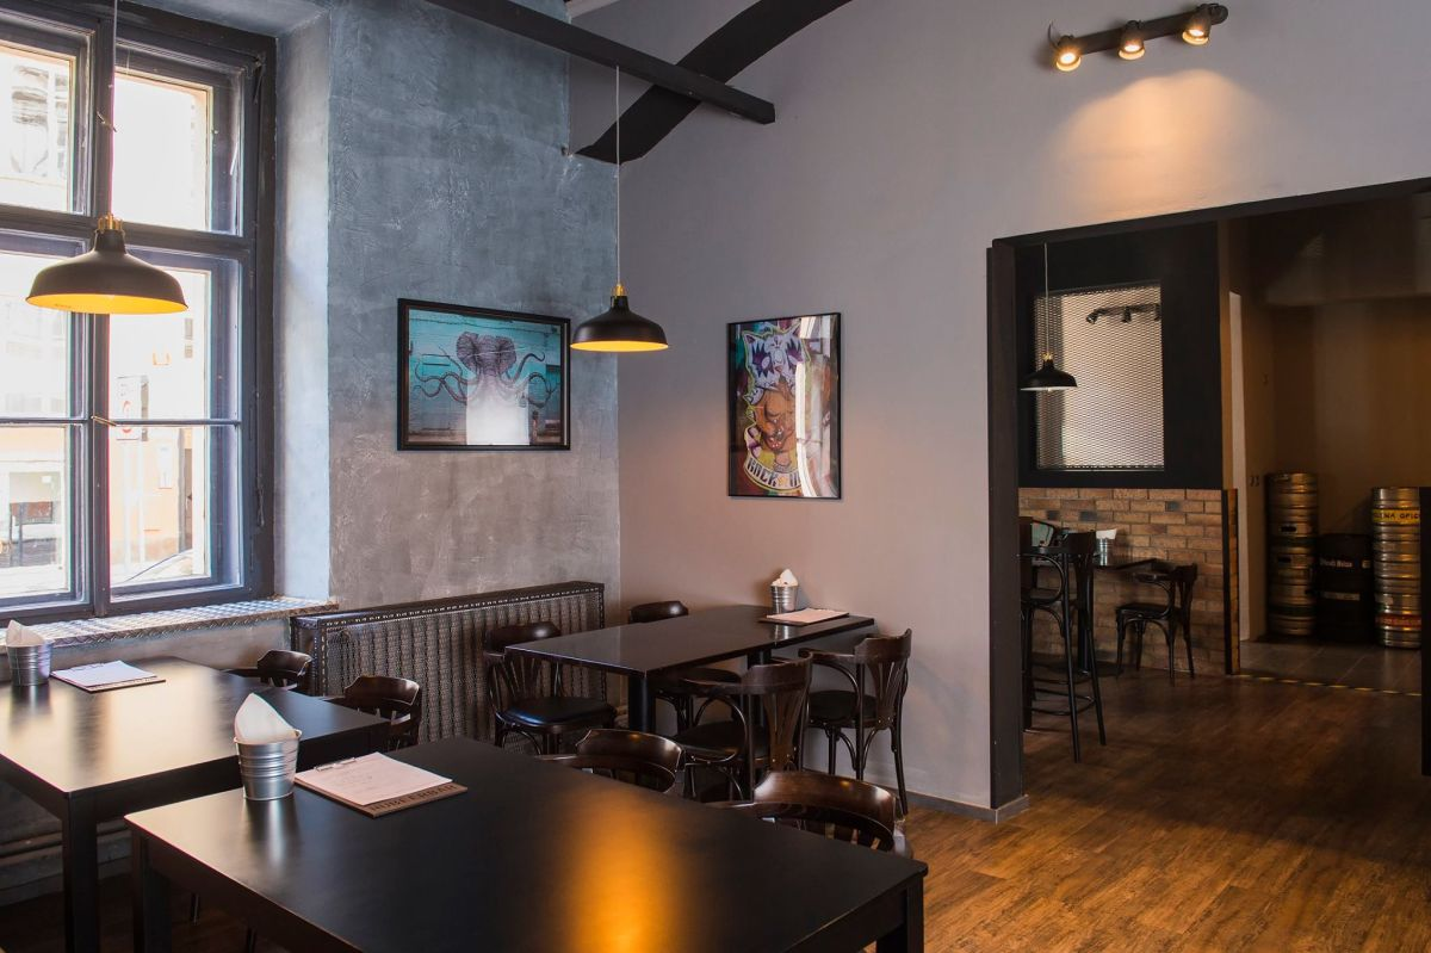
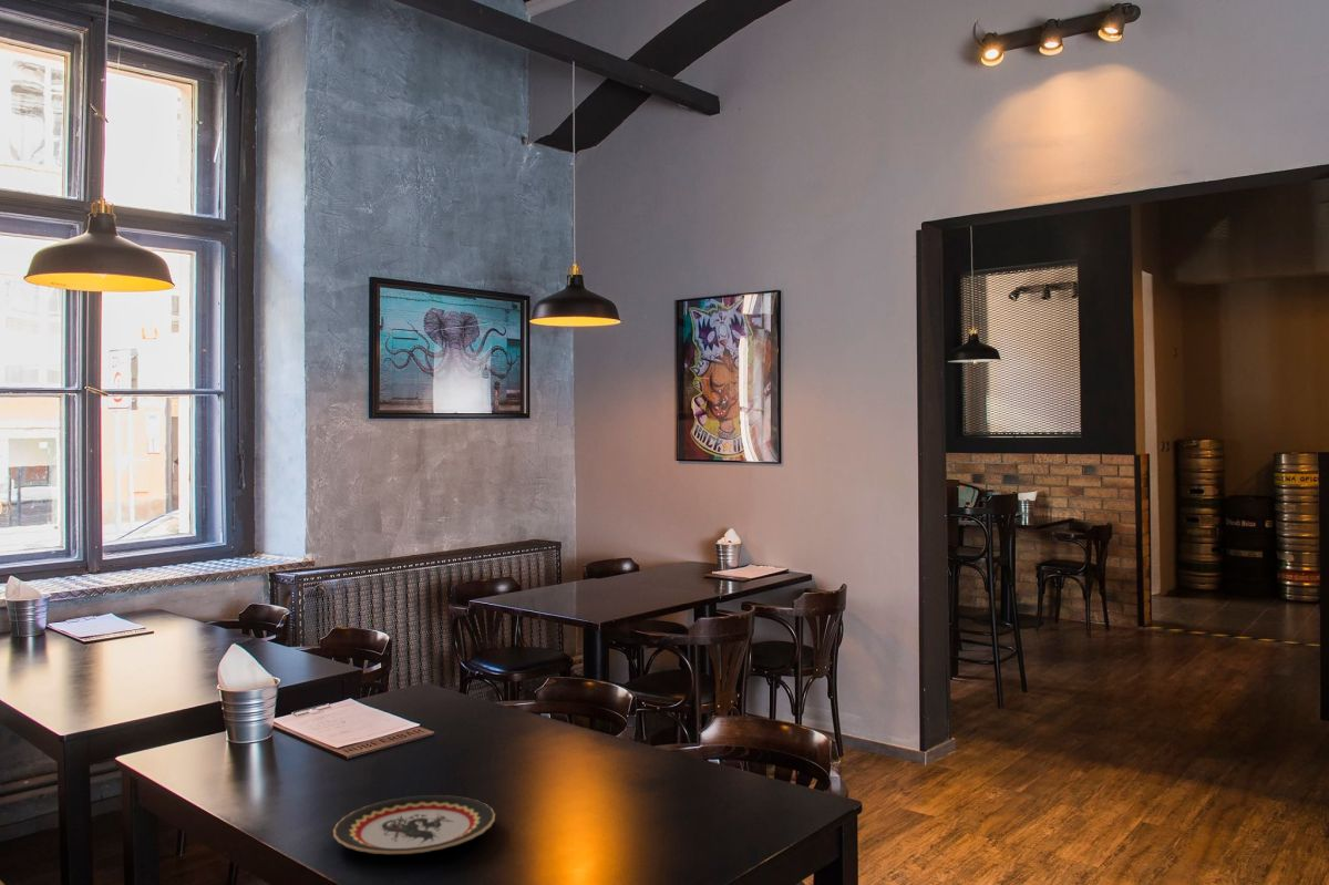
+ plate [332,794,496,855]
